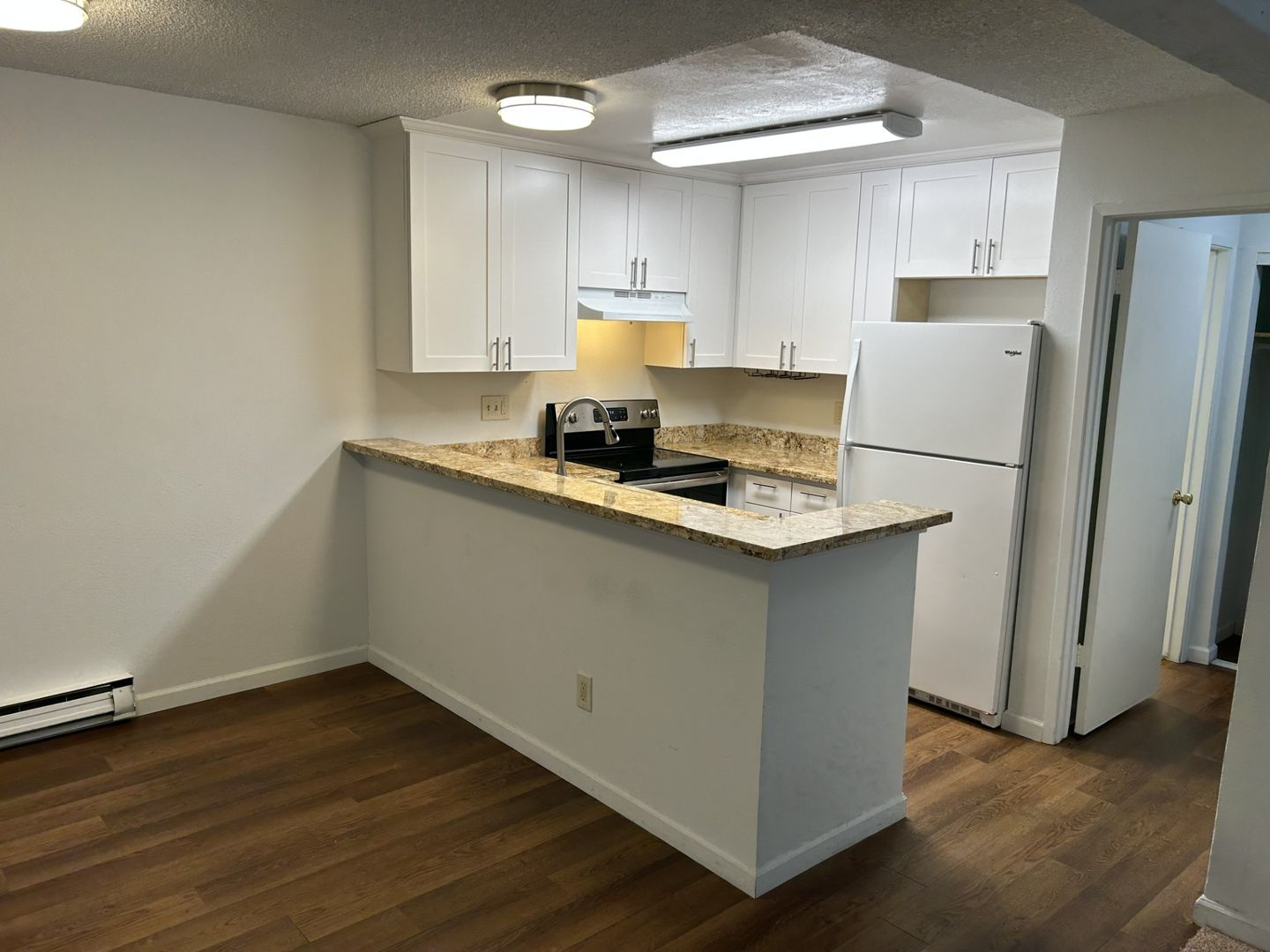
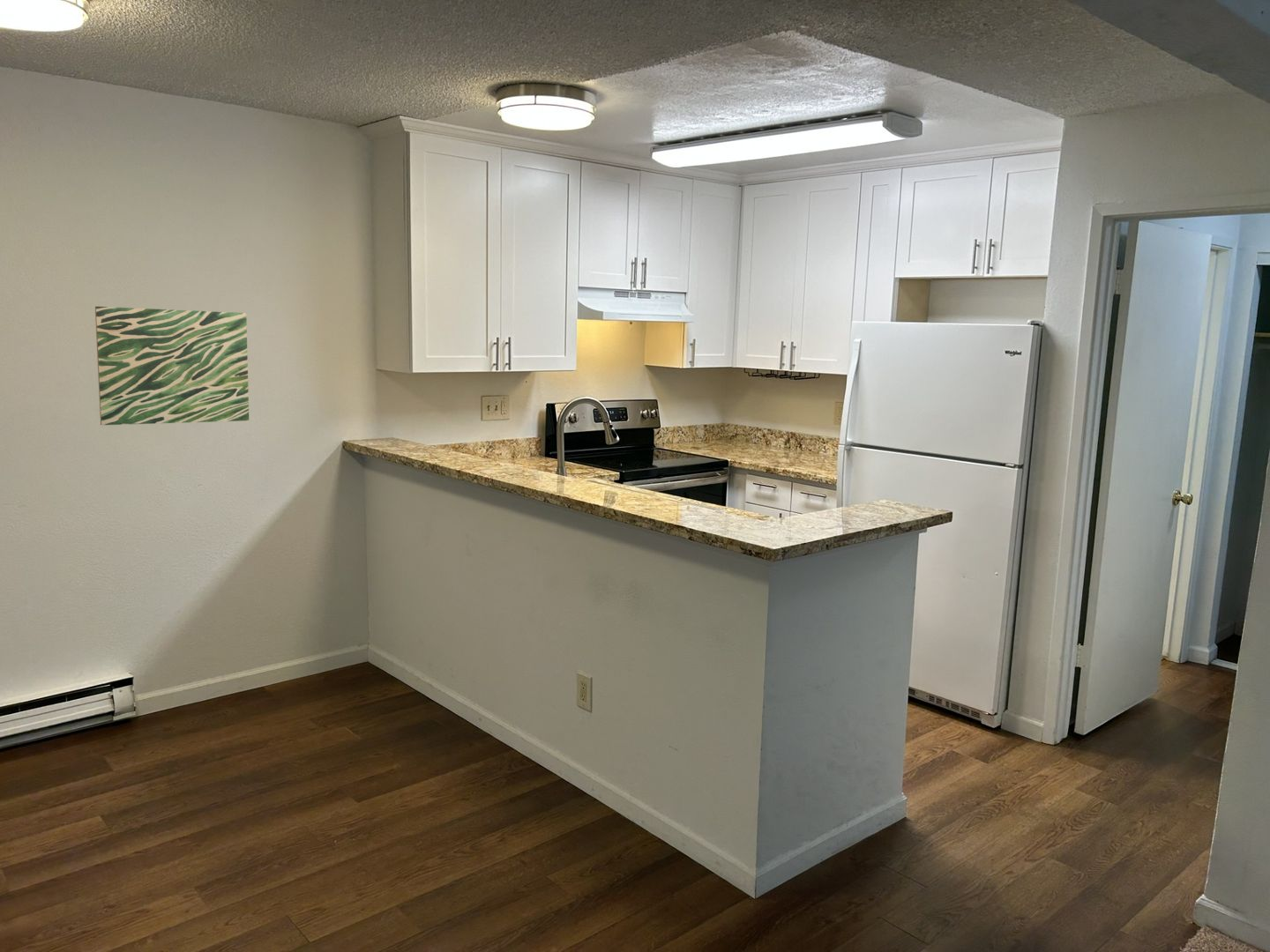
+ wall art [94,306,250,426]
